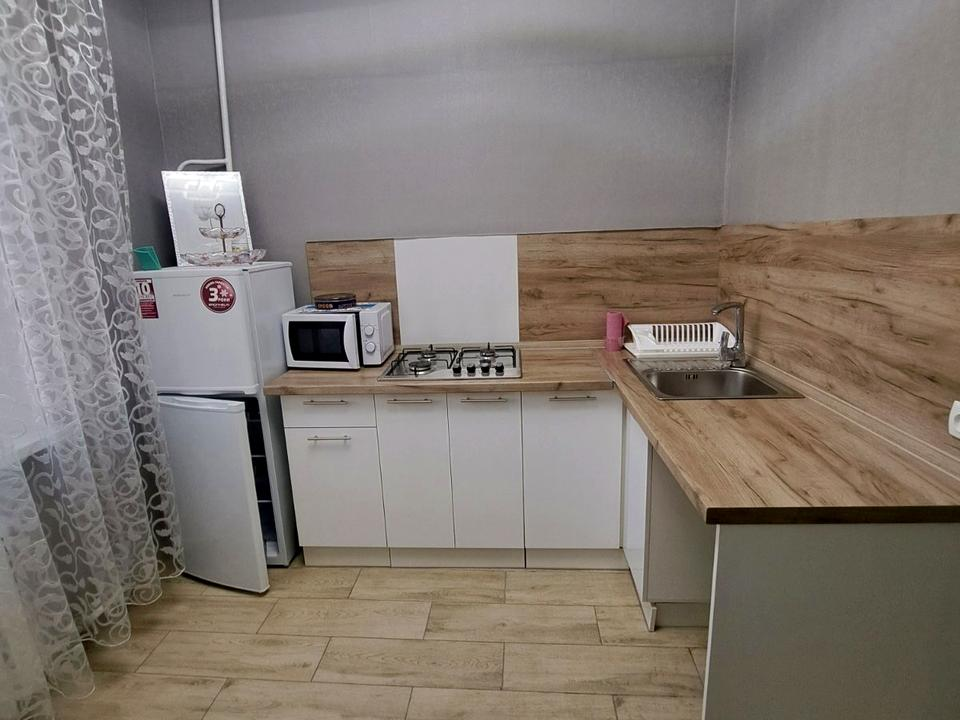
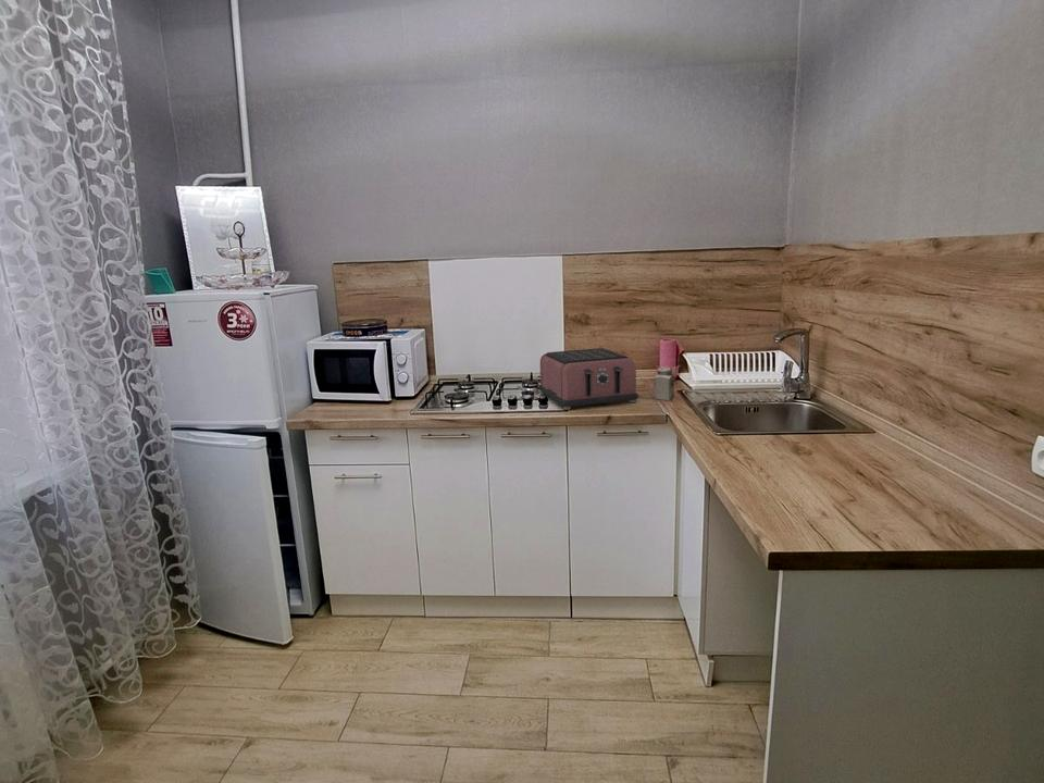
+ toaster [538,347,639,411]
+ salt shaker [652,366,675,401]
